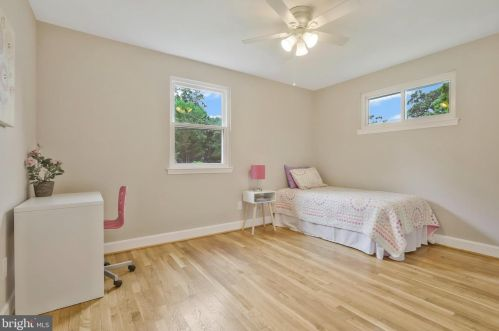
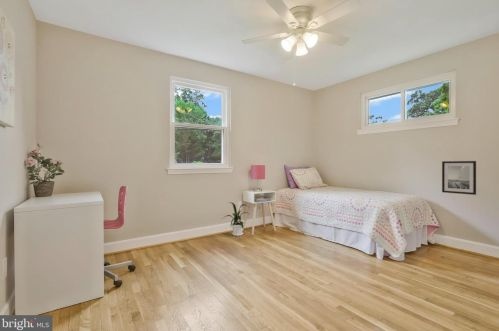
+ house plant [220,201,250,237]
+ wall art [441,160,477,196]
